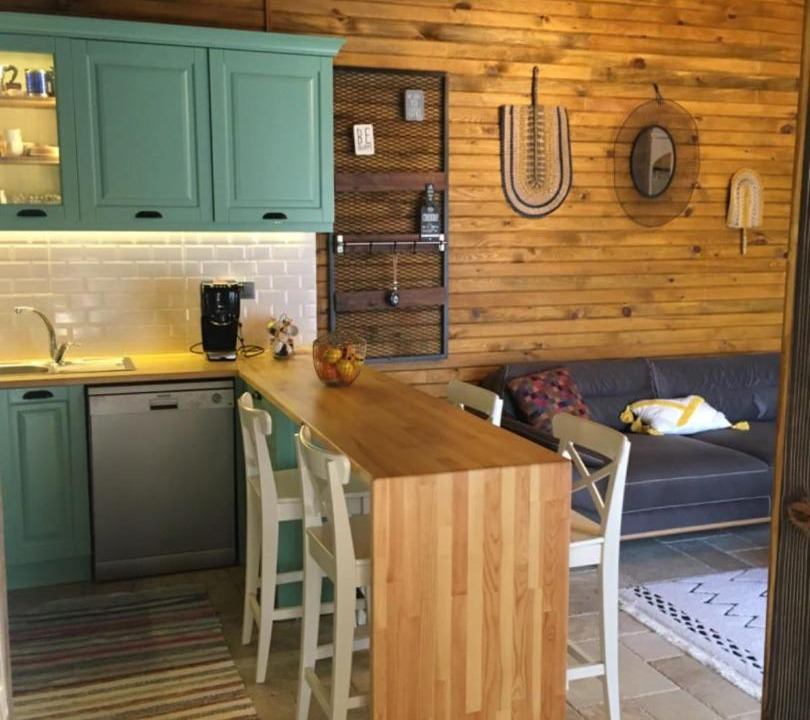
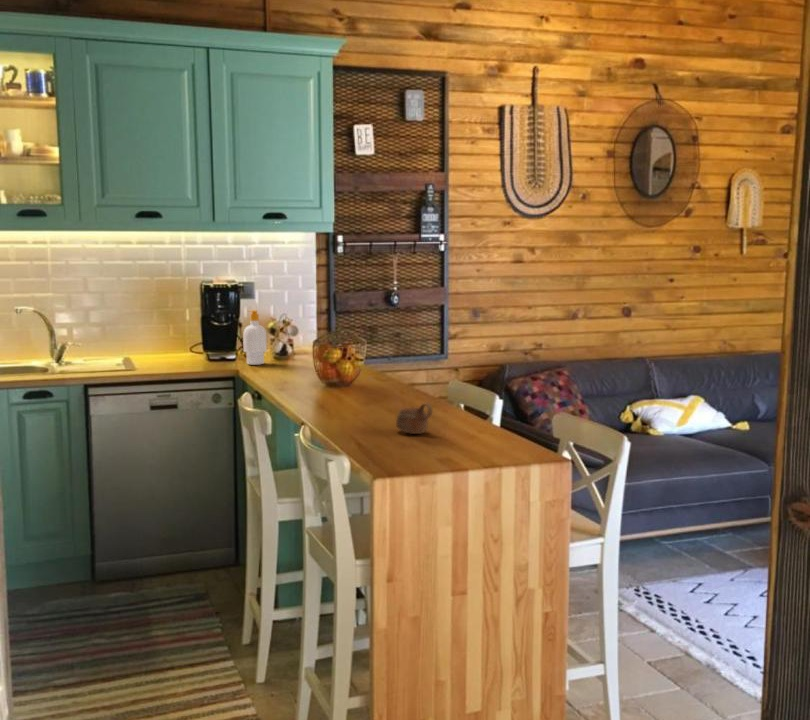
+ cup [395,402,433,435]
+ soap bottle [242,309,268,366]
